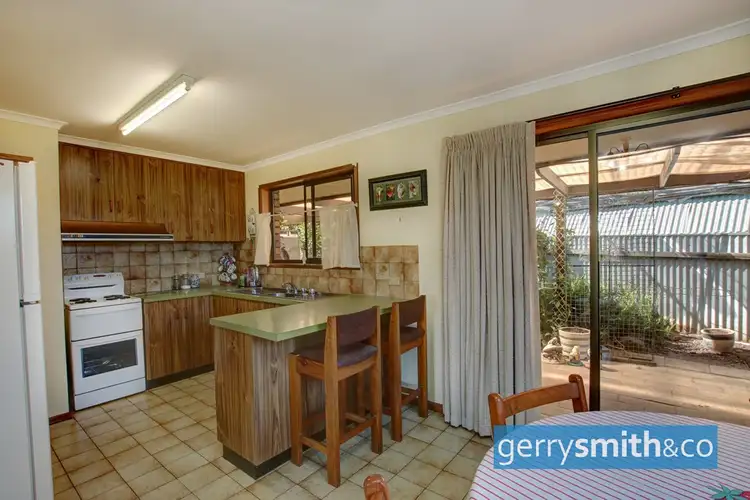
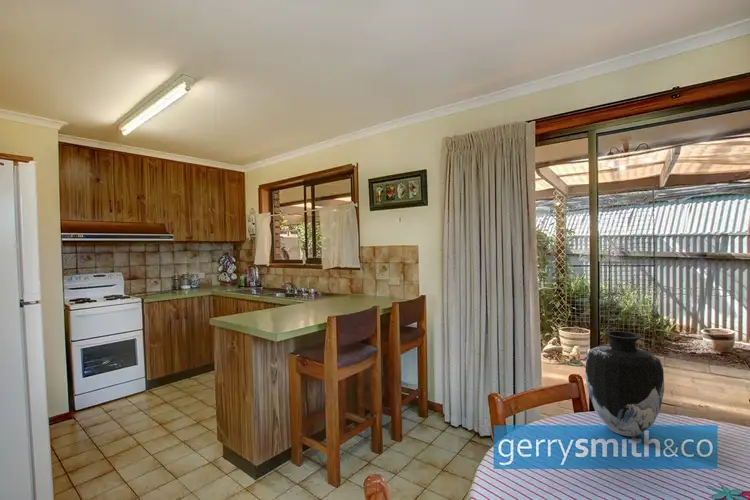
+ vase [584,330,665,438]
